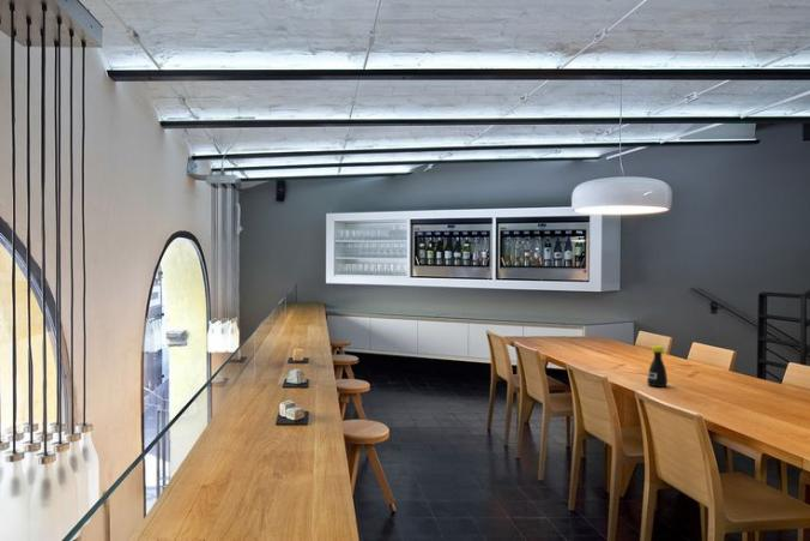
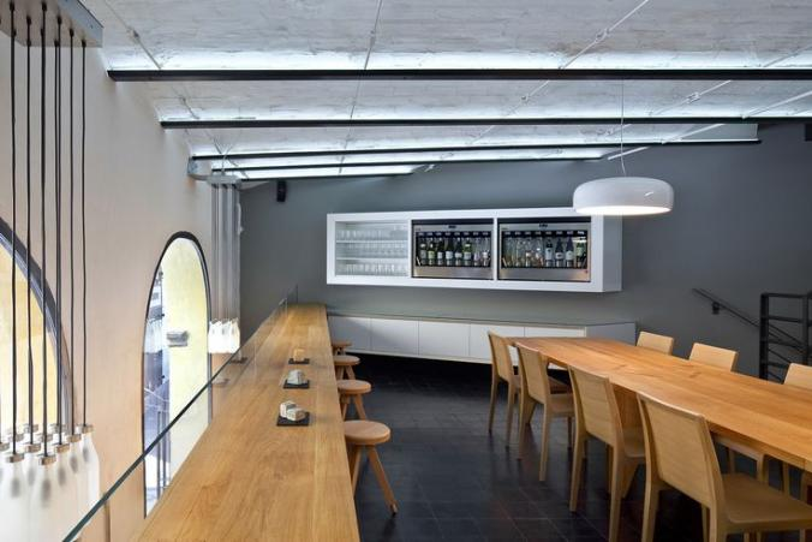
- bottle [646,344,669,387]
